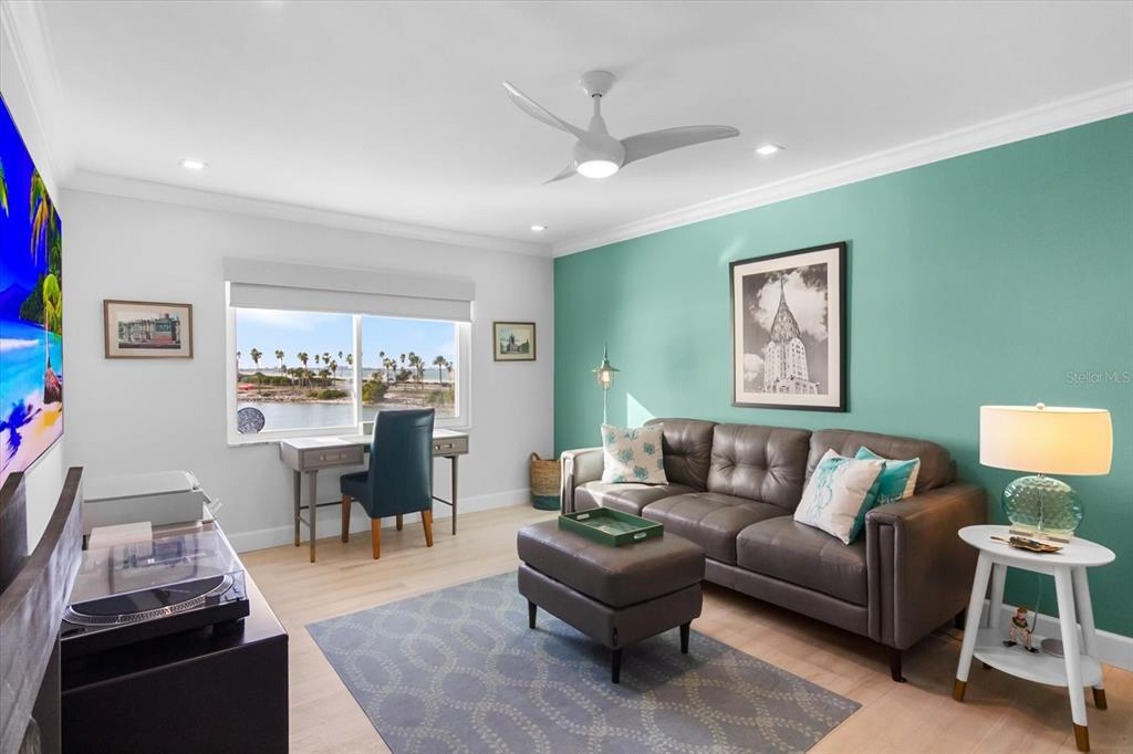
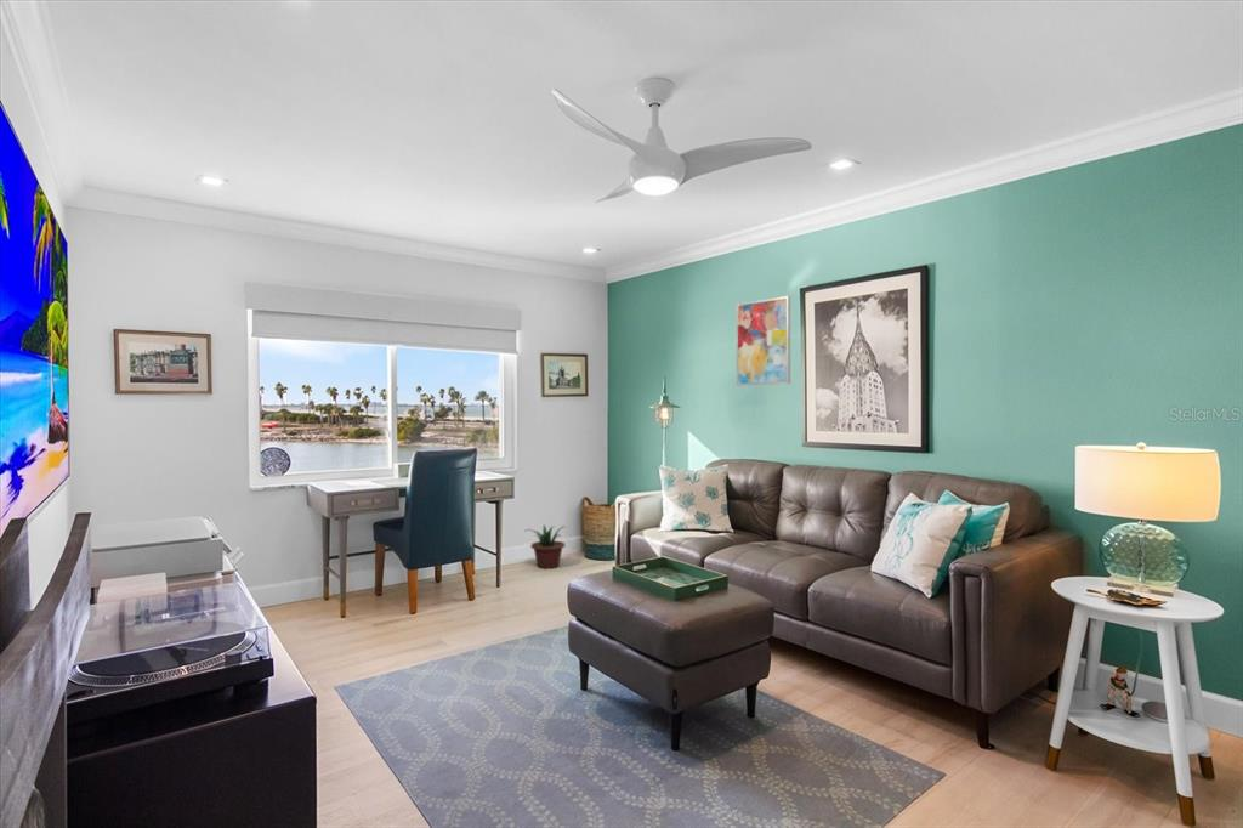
+ potted plant [524,523,567,569]
+ wall art [736,295,791,387]
